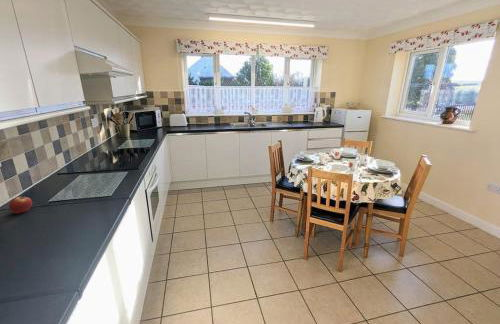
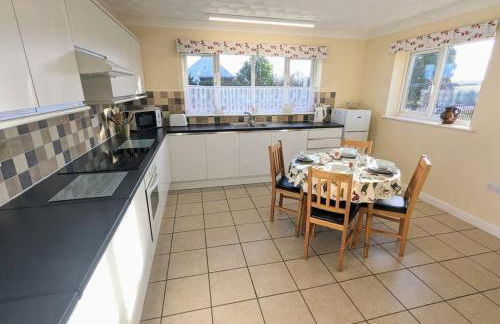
- fruit [8,196,33,214]
